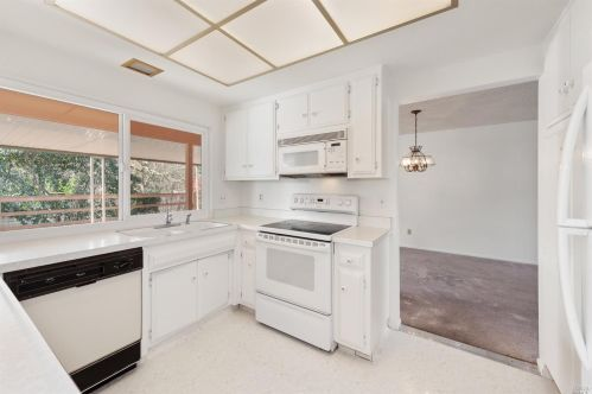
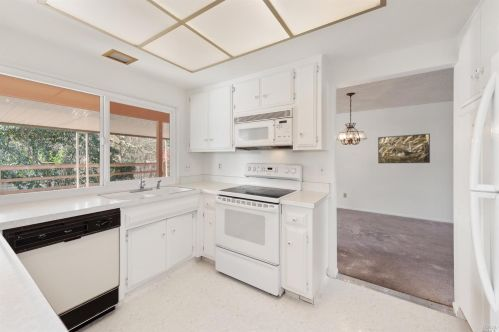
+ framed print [377,133,431,164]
